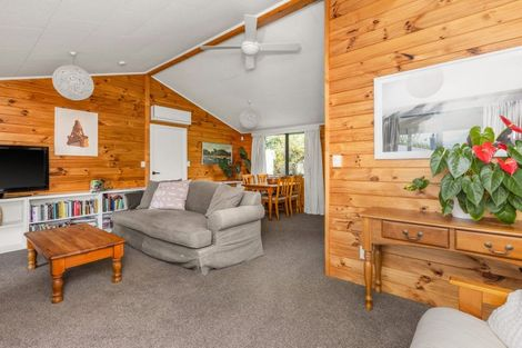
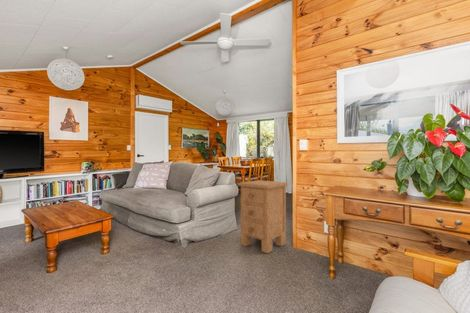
+ nightstand [237,179,289,254]
